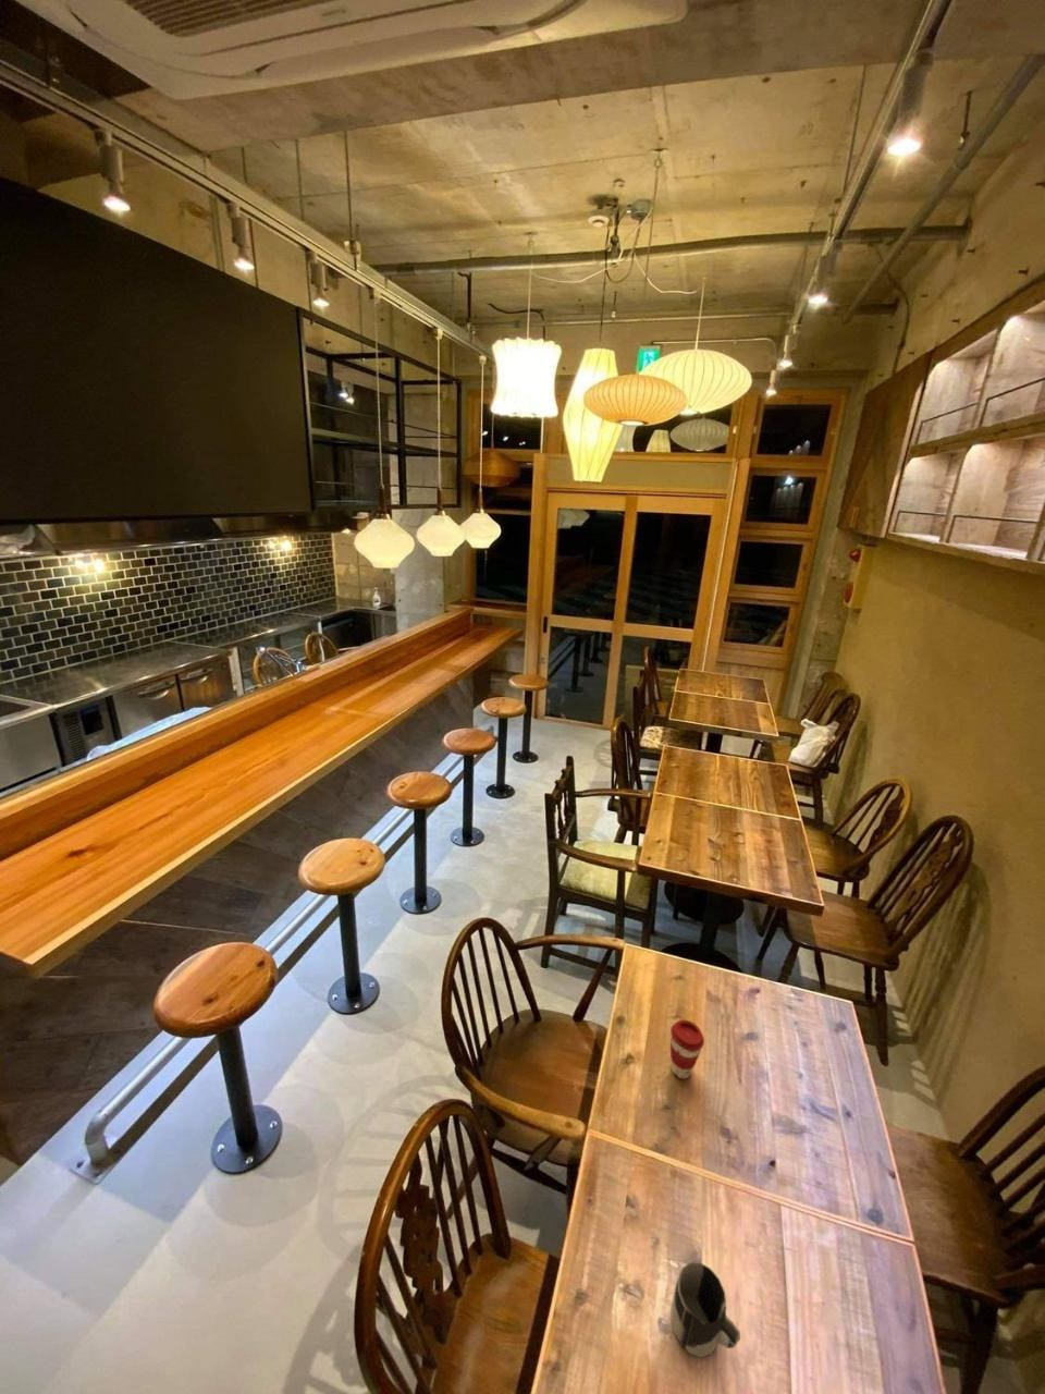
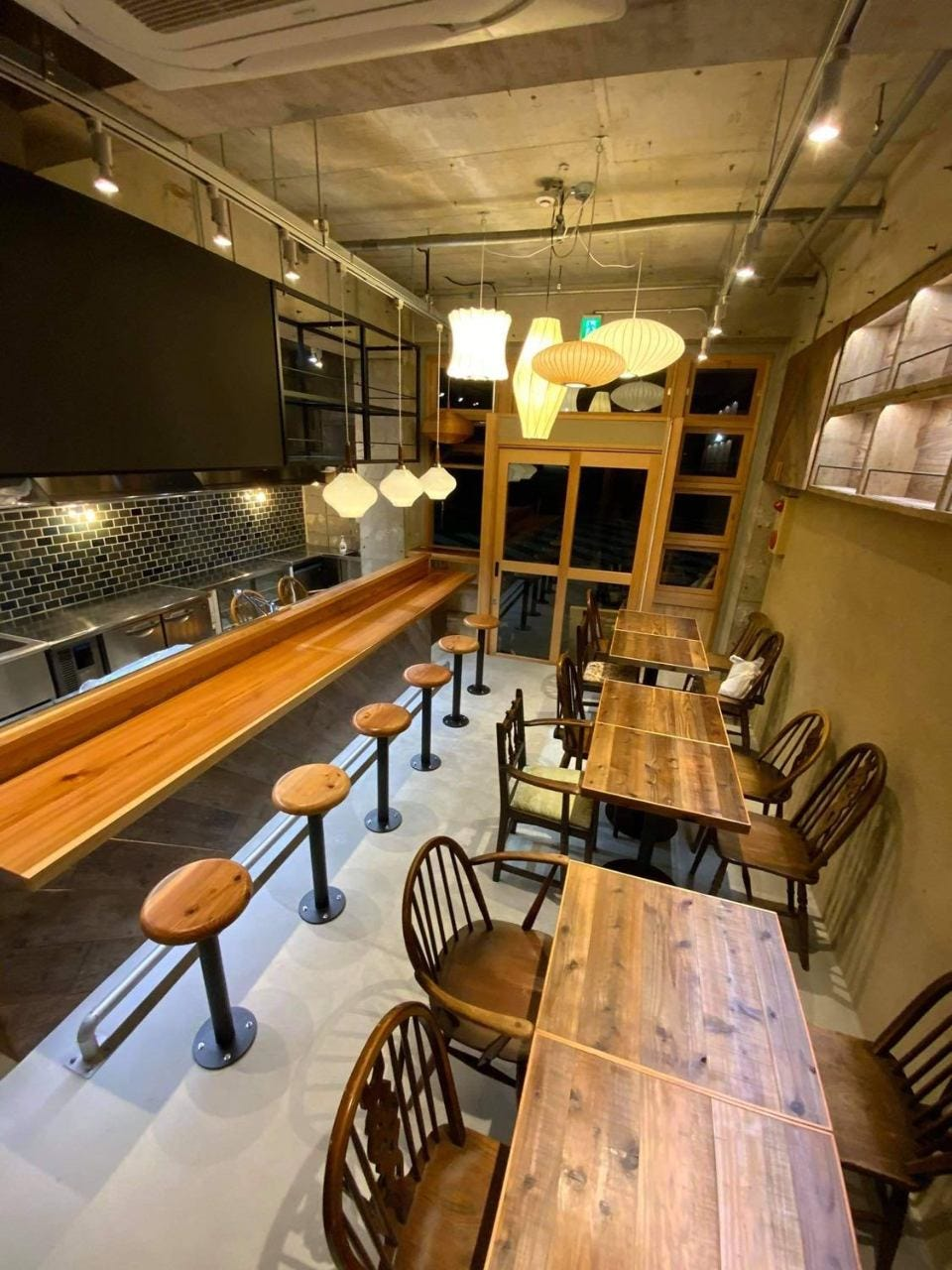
- cup [670,1261,741,1359]
- coffee cup [670,1019,706,1080]
